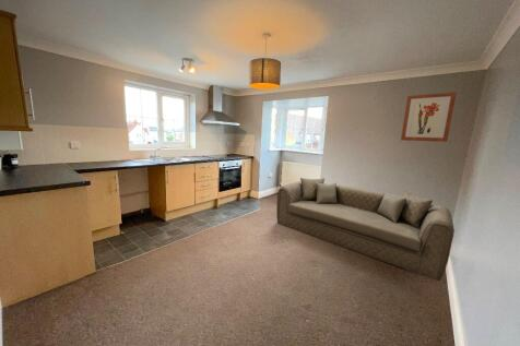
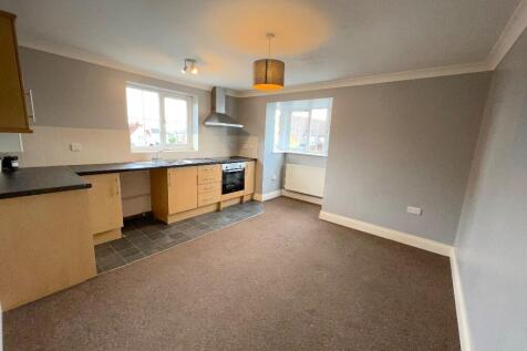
- sofa [275,177,456,282]
- wall art [400,92,458,143]
